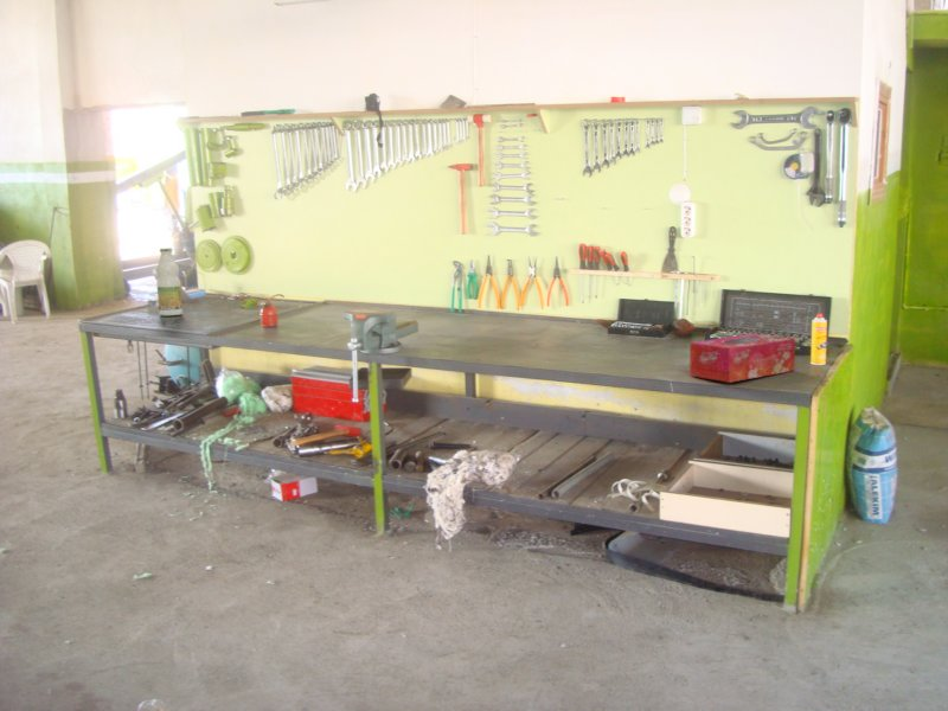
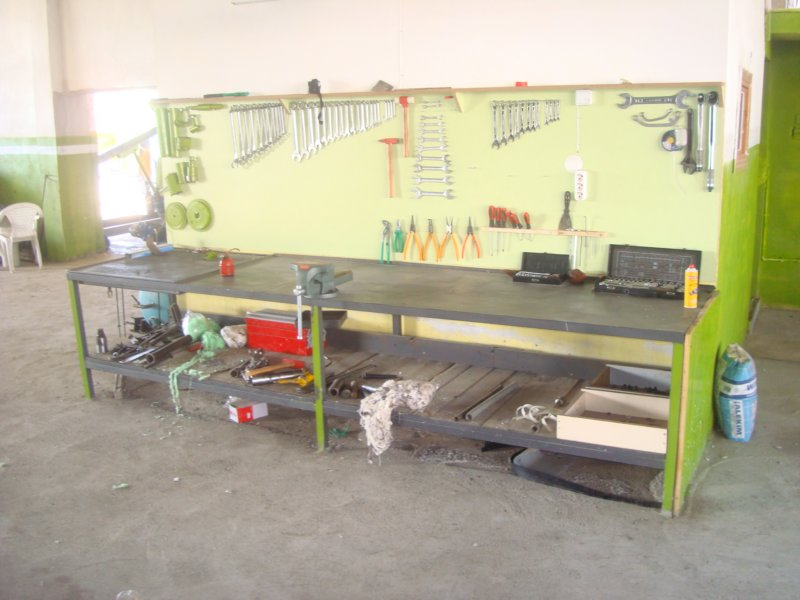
- bottle [155,248,184,316]
- tissue box [688,333,796,384]
